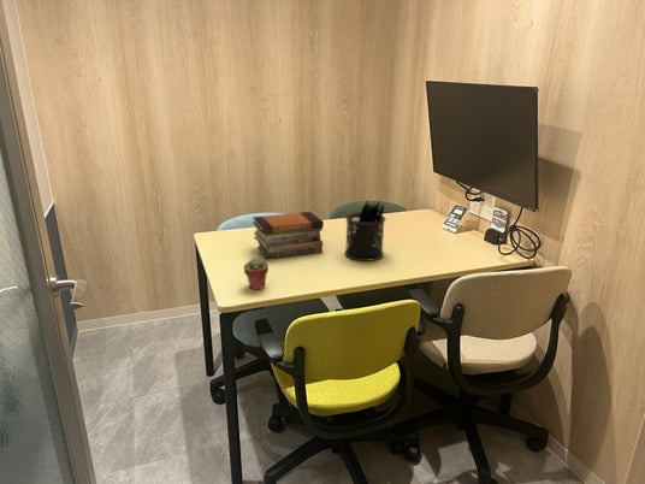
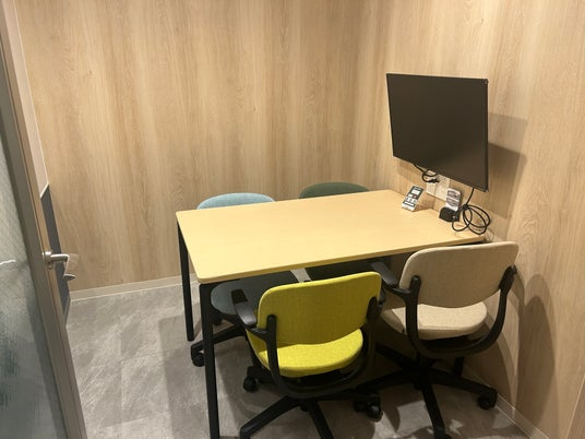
- book stack [252,211,325,260]
- potted succulent [242,255,270,291]
- pen holder [343,199,387,262]
